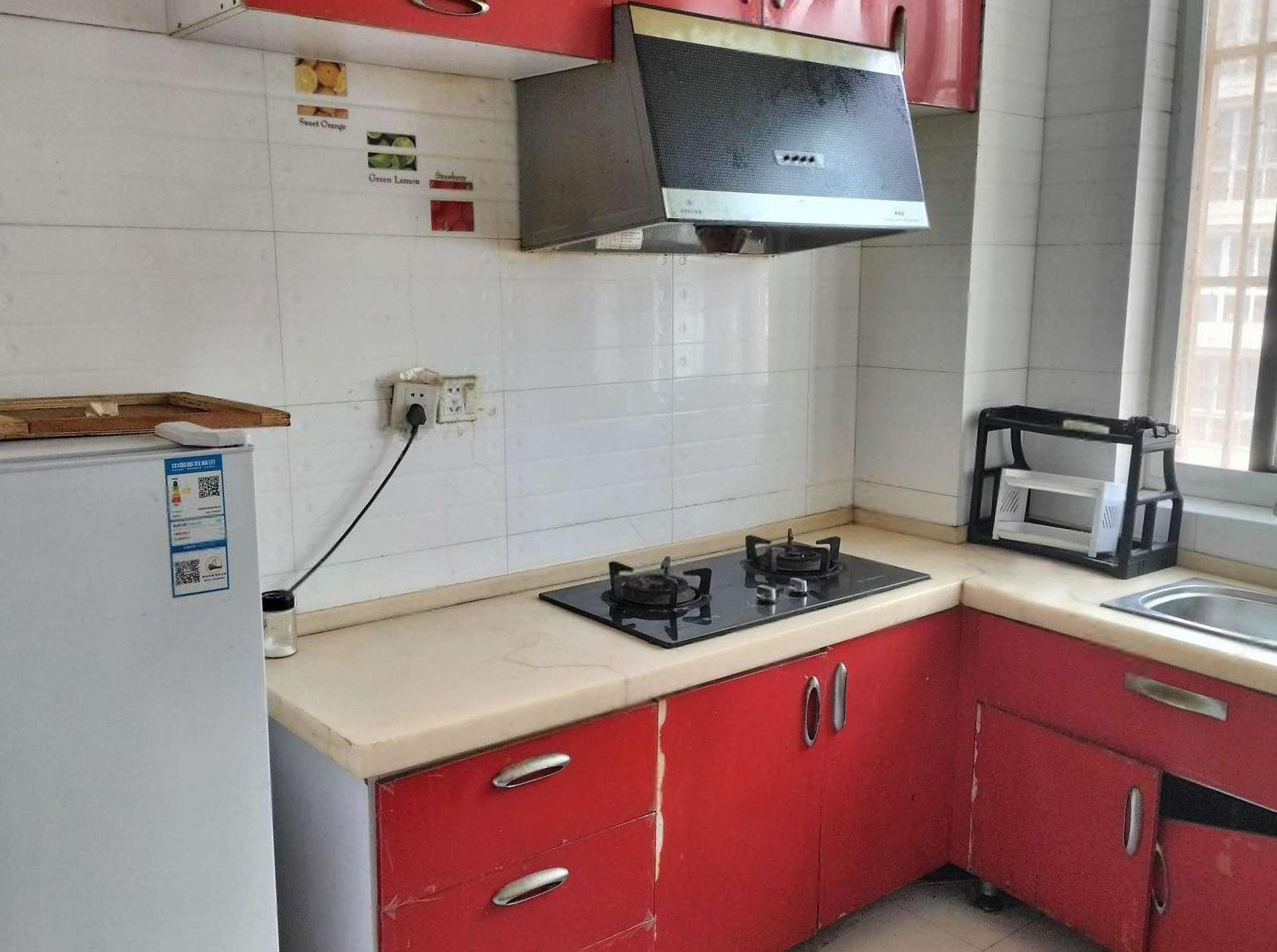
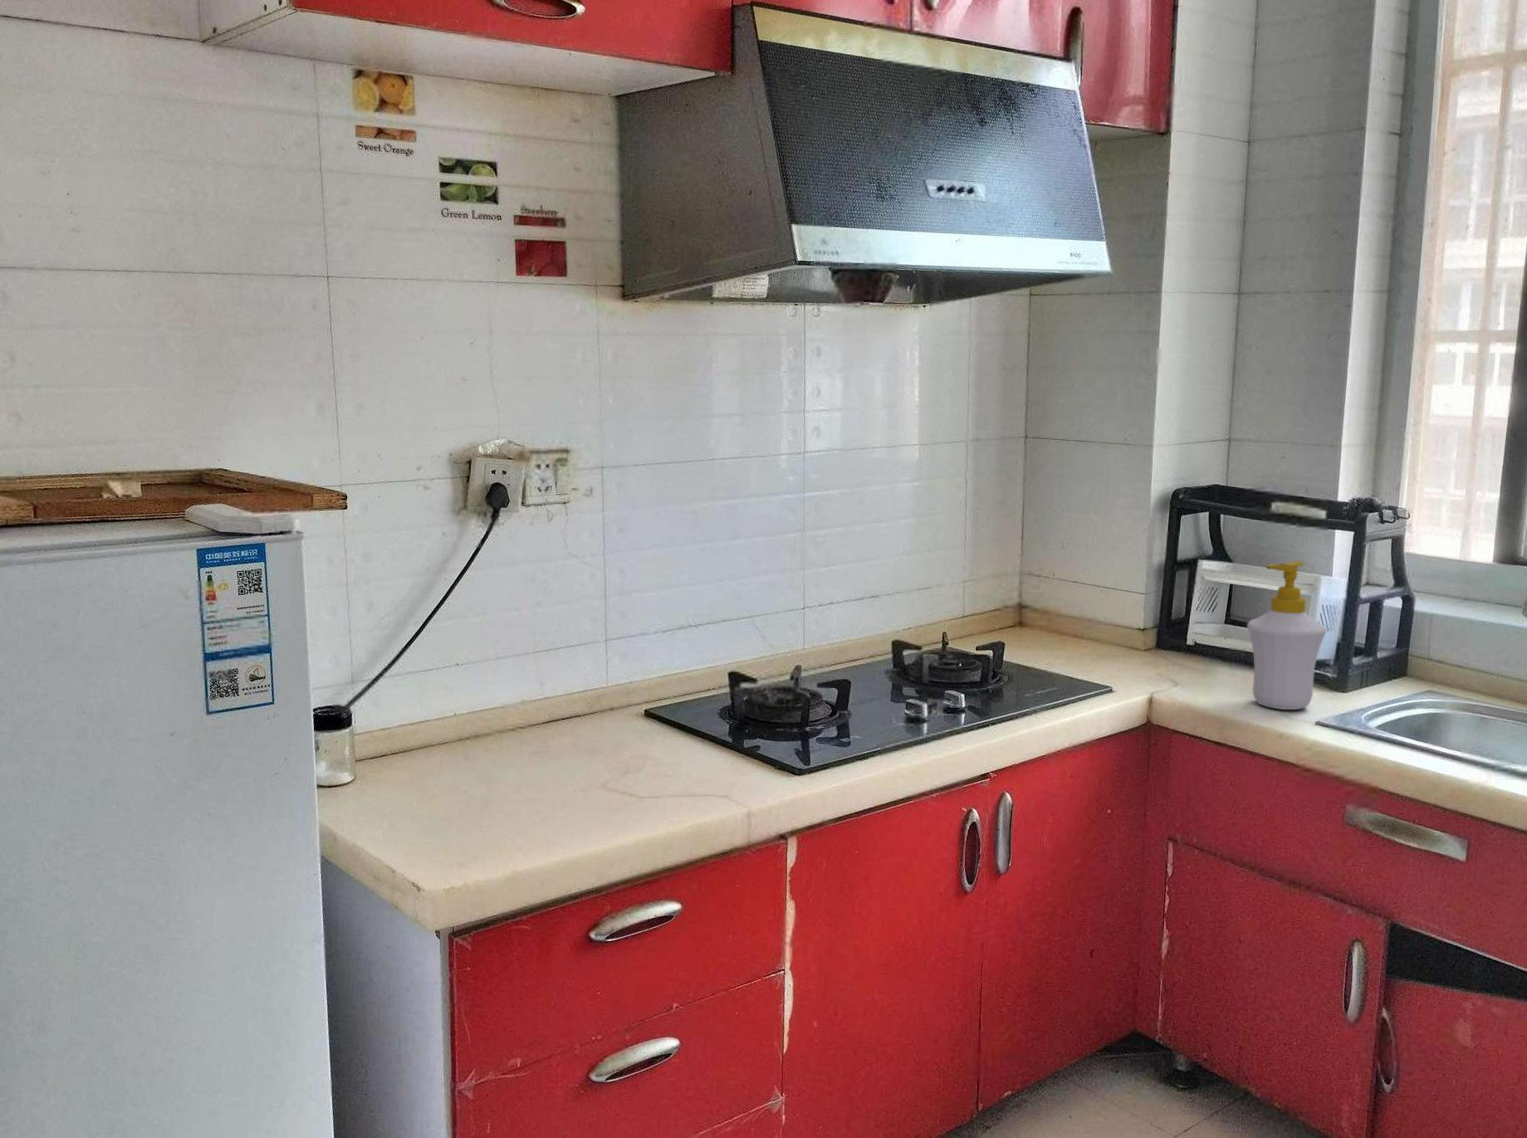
+ soap bottle [1246,561,1327,710]
